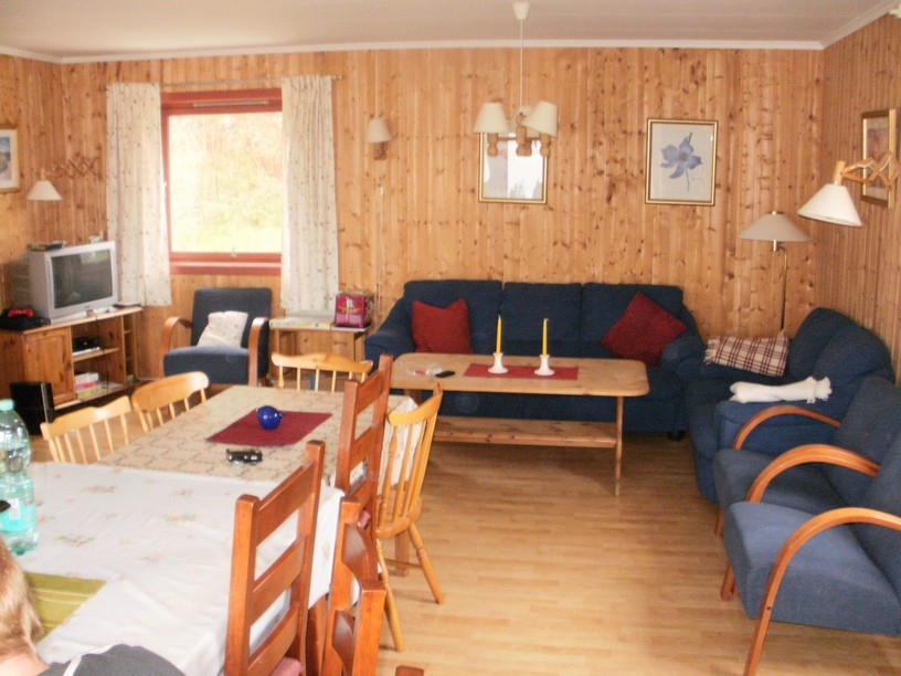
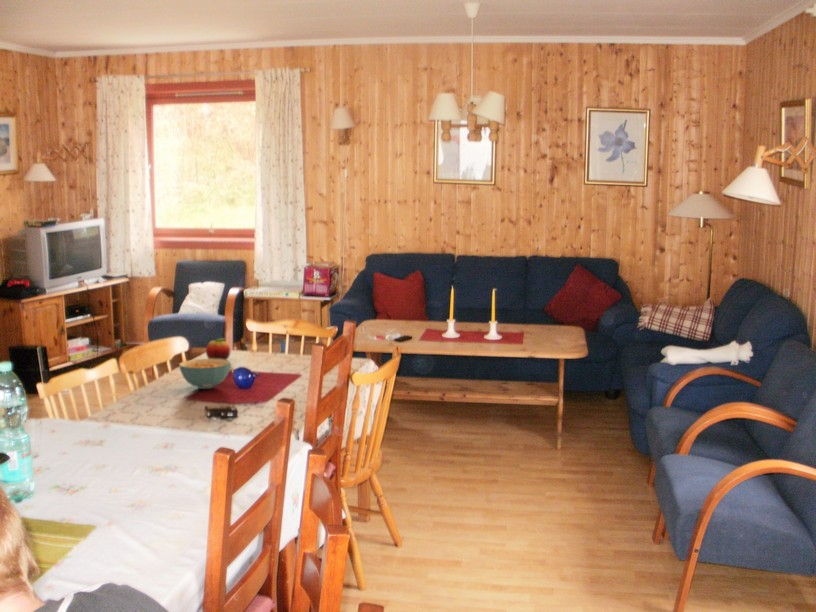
+ cereal bowl [178,358,232,390]
+ fruit [205,337,231,360]
